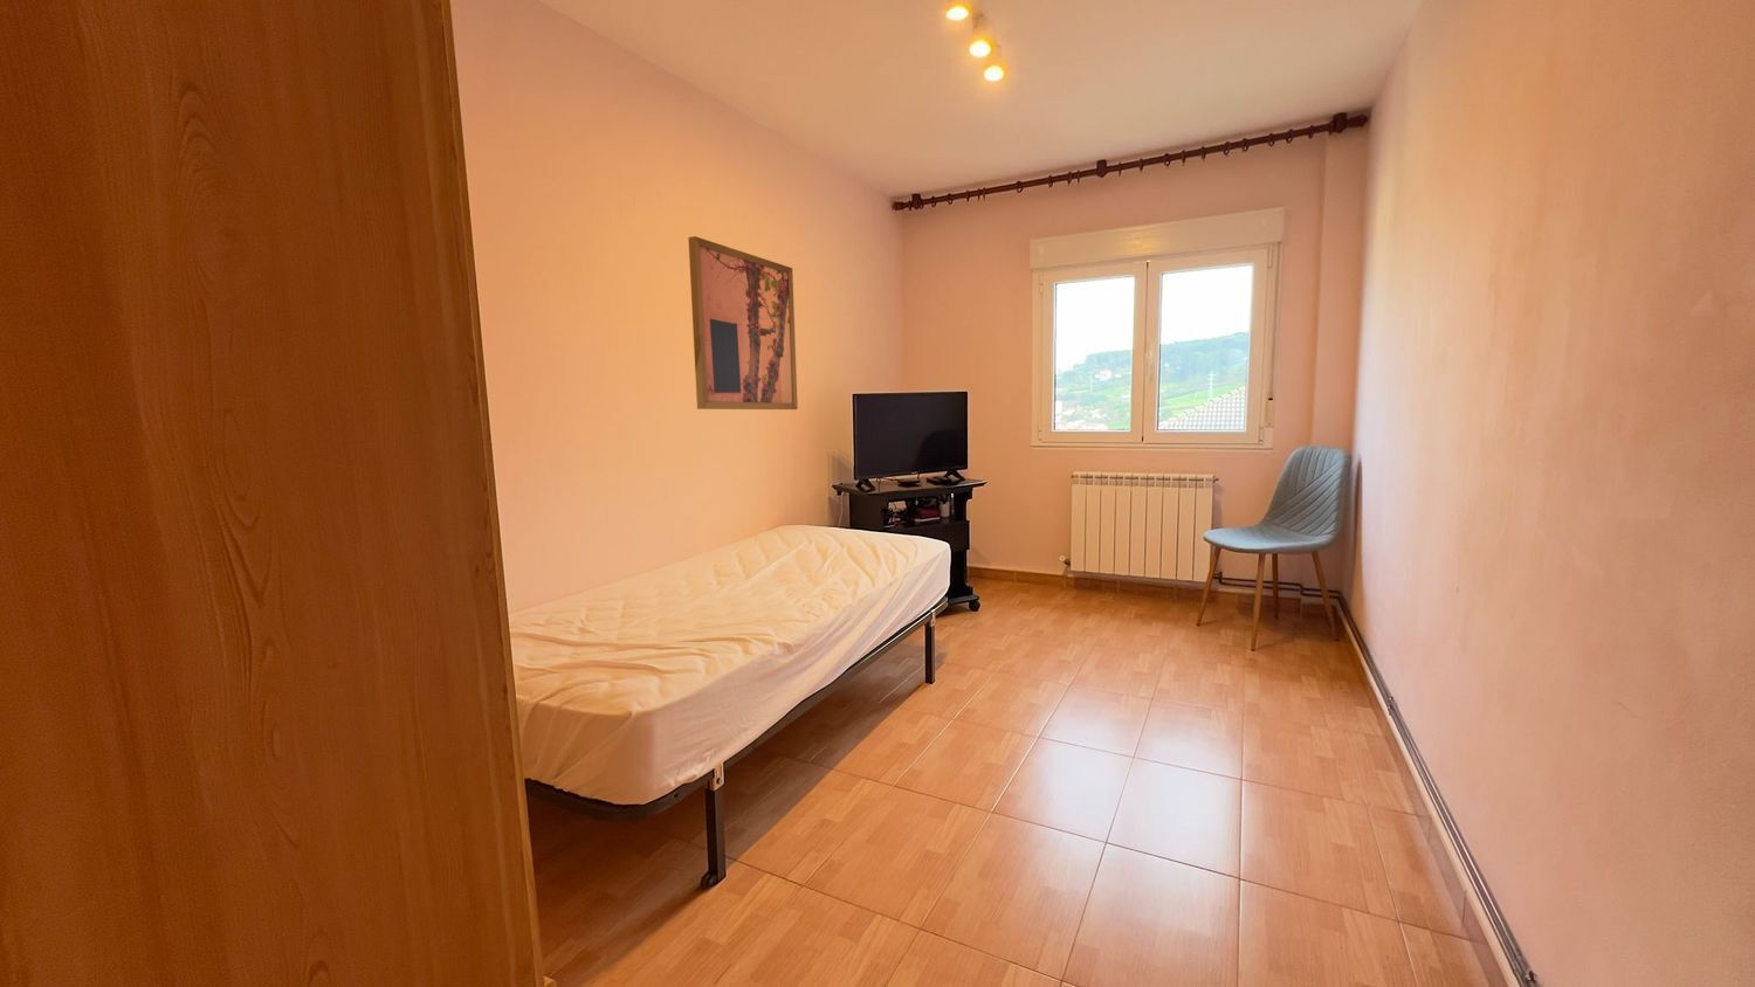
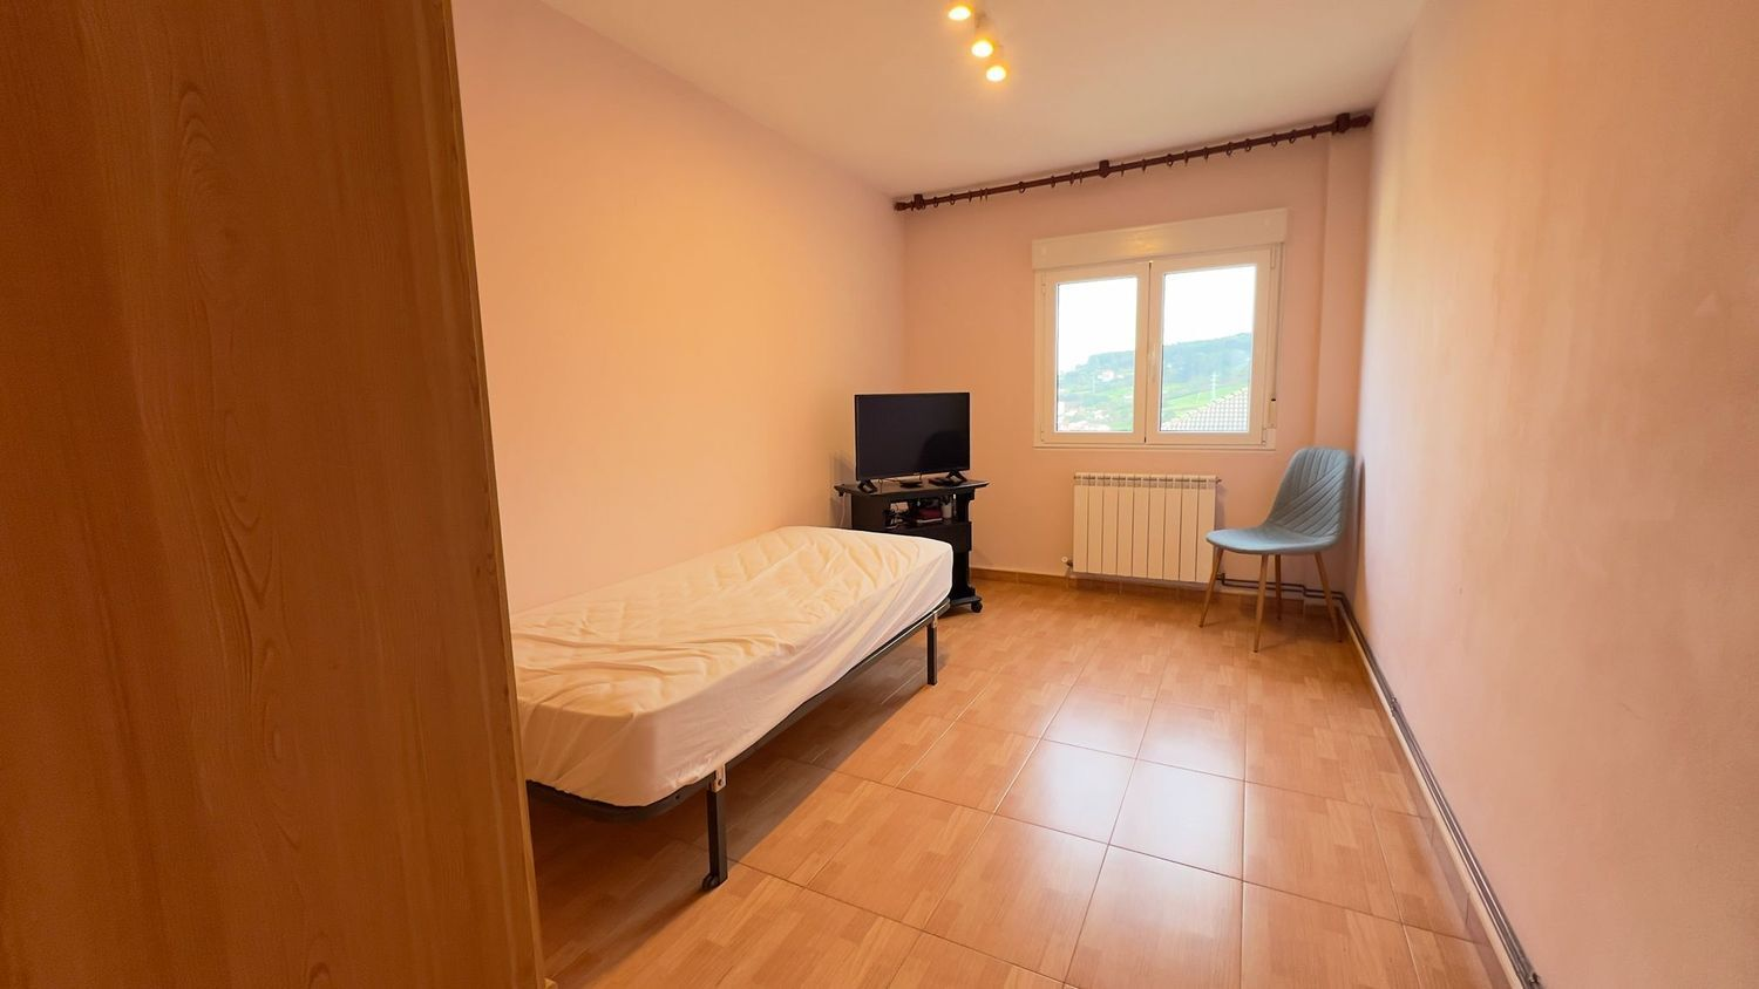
- wall art [687,235,799,411]
